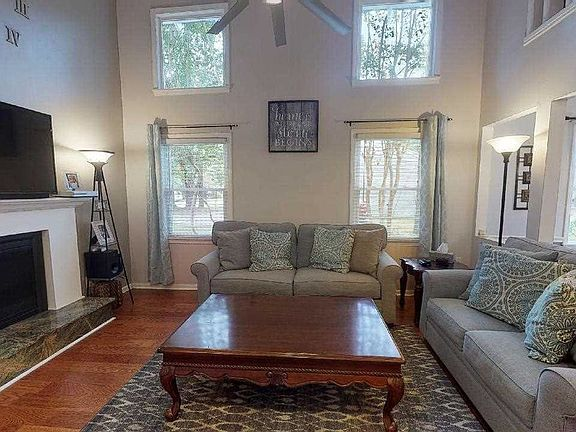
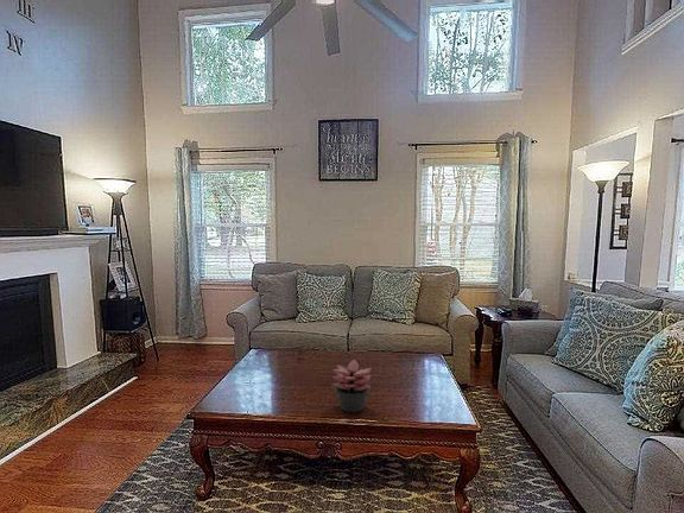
+ succulent plant [331,359,373,413]
